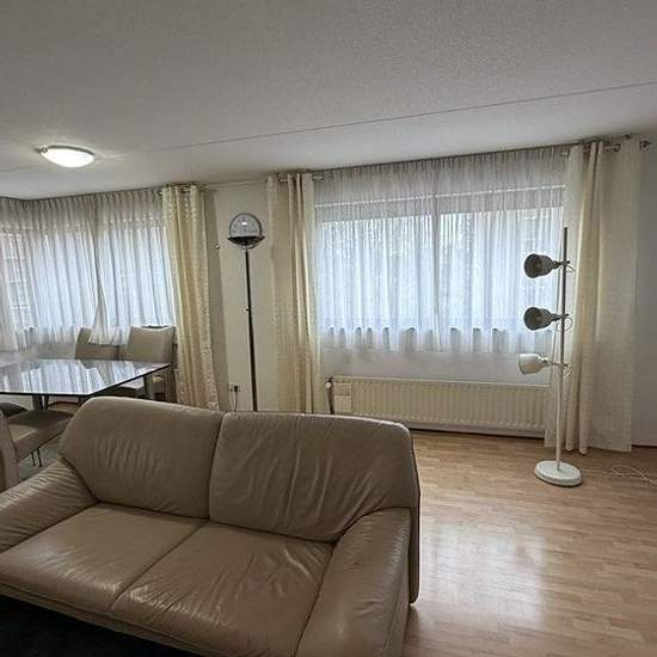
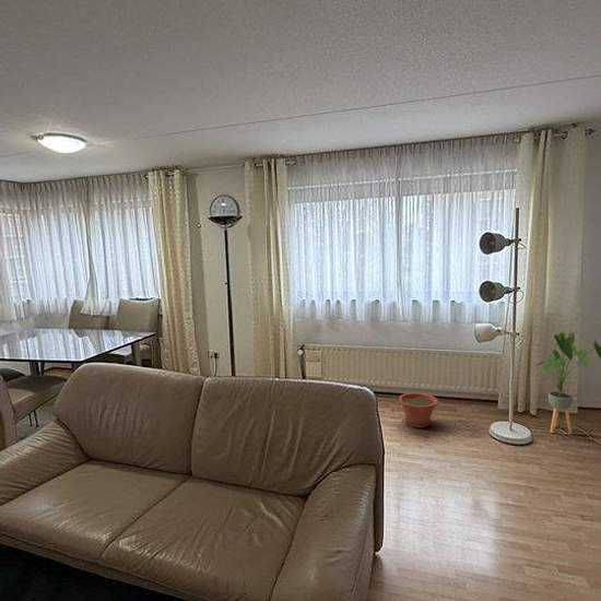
+ plant pot [398,392,438,428]
+ house plant [534,331,601,435]
